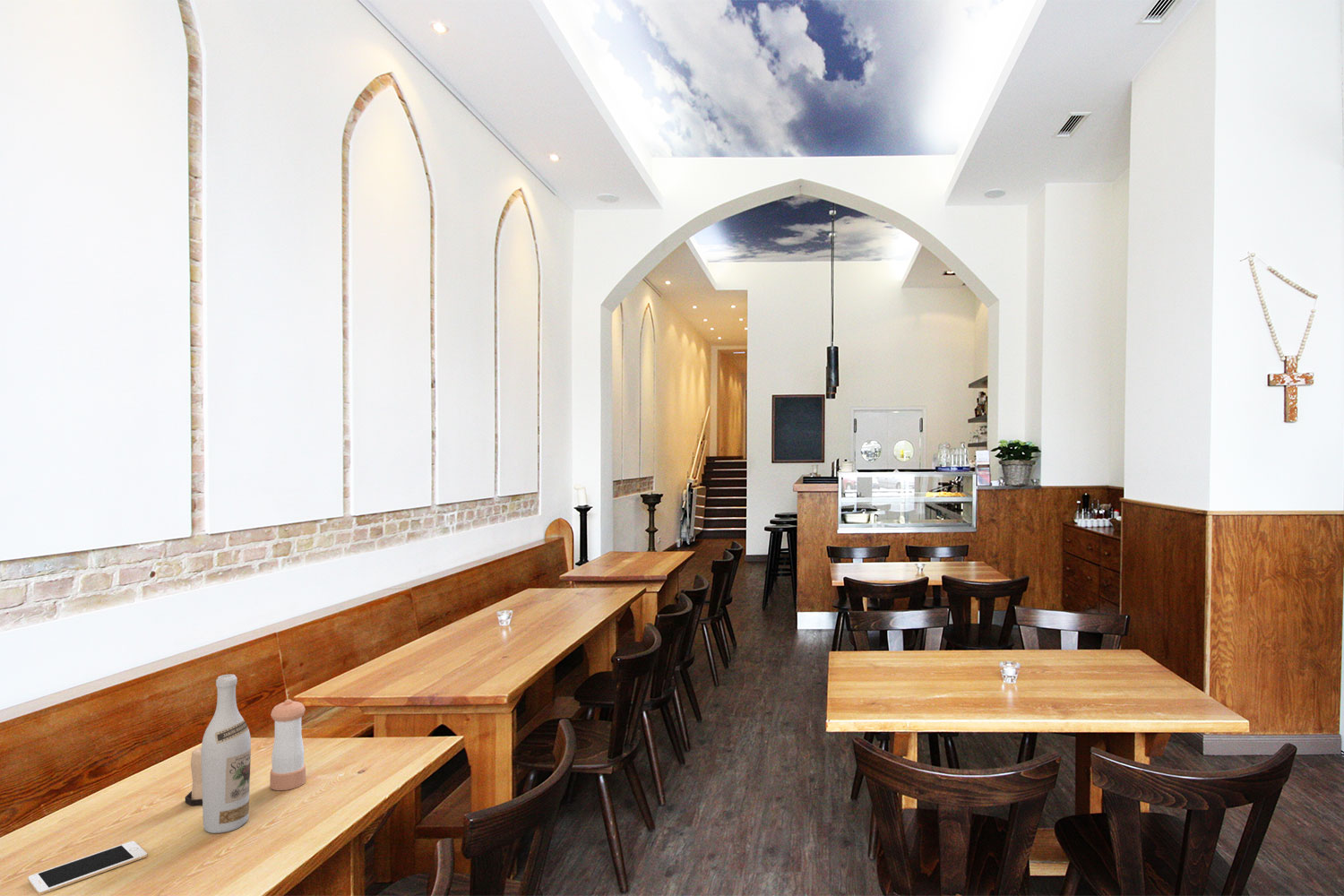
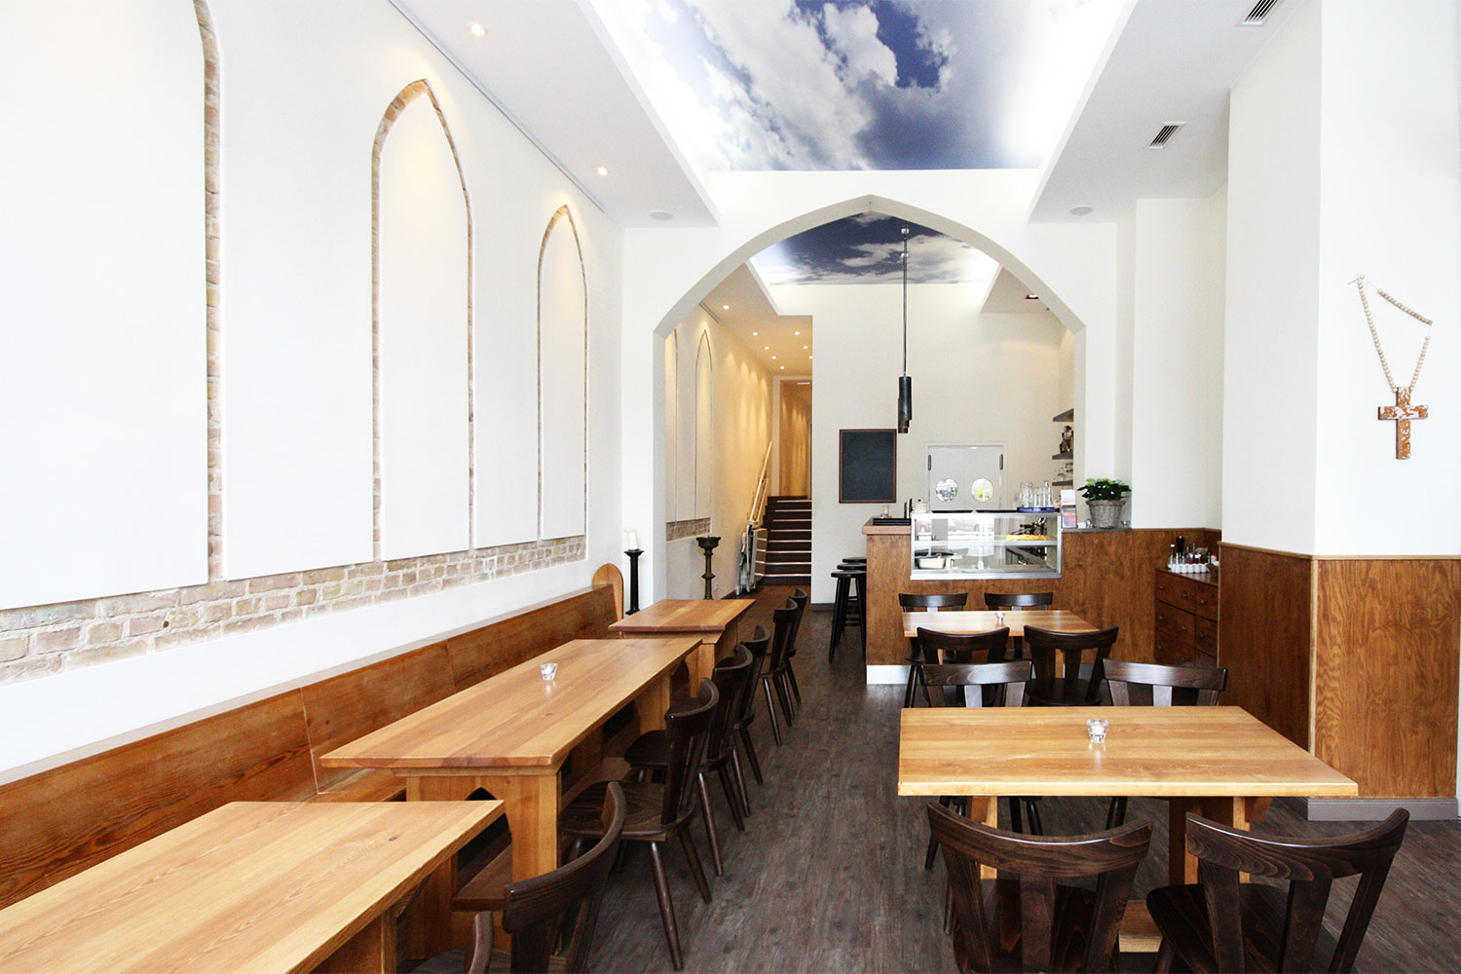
- pepper shaker [269,699,306,791]
- cell phone [27,840,148,896]
- candle [185,746,202,806]
- wine bottle [201,673,252,834]
